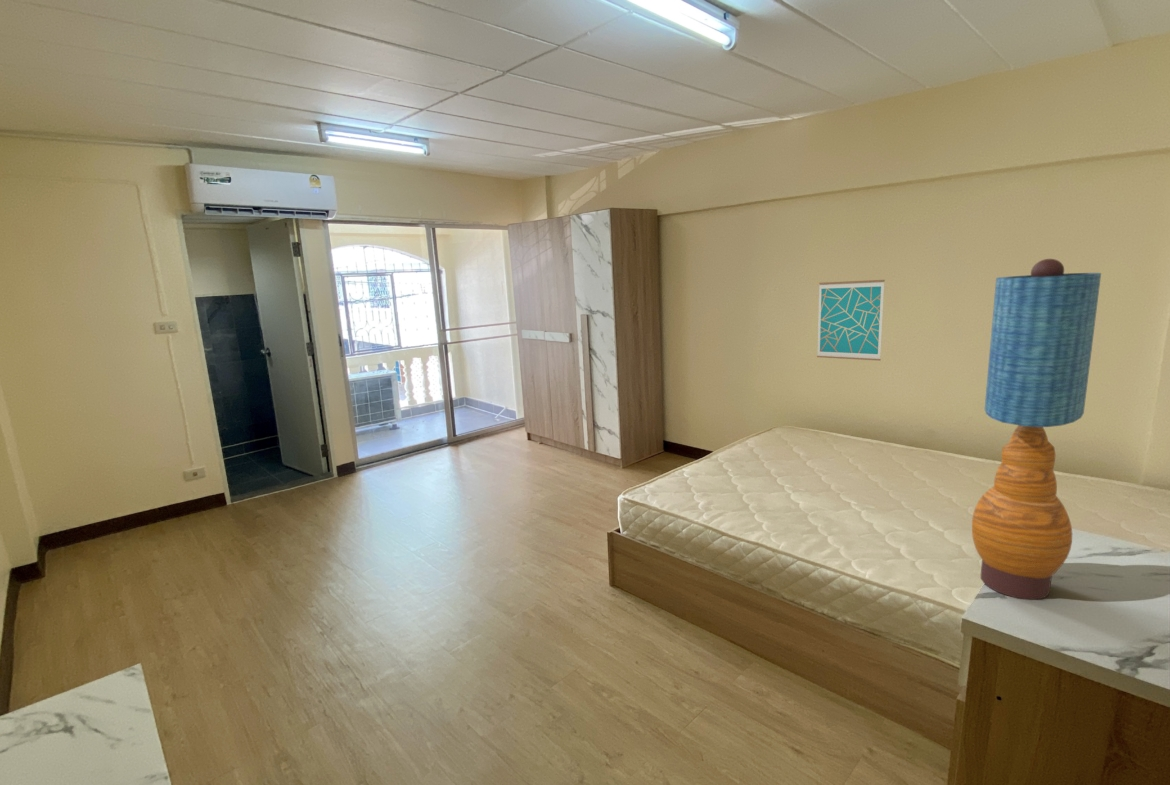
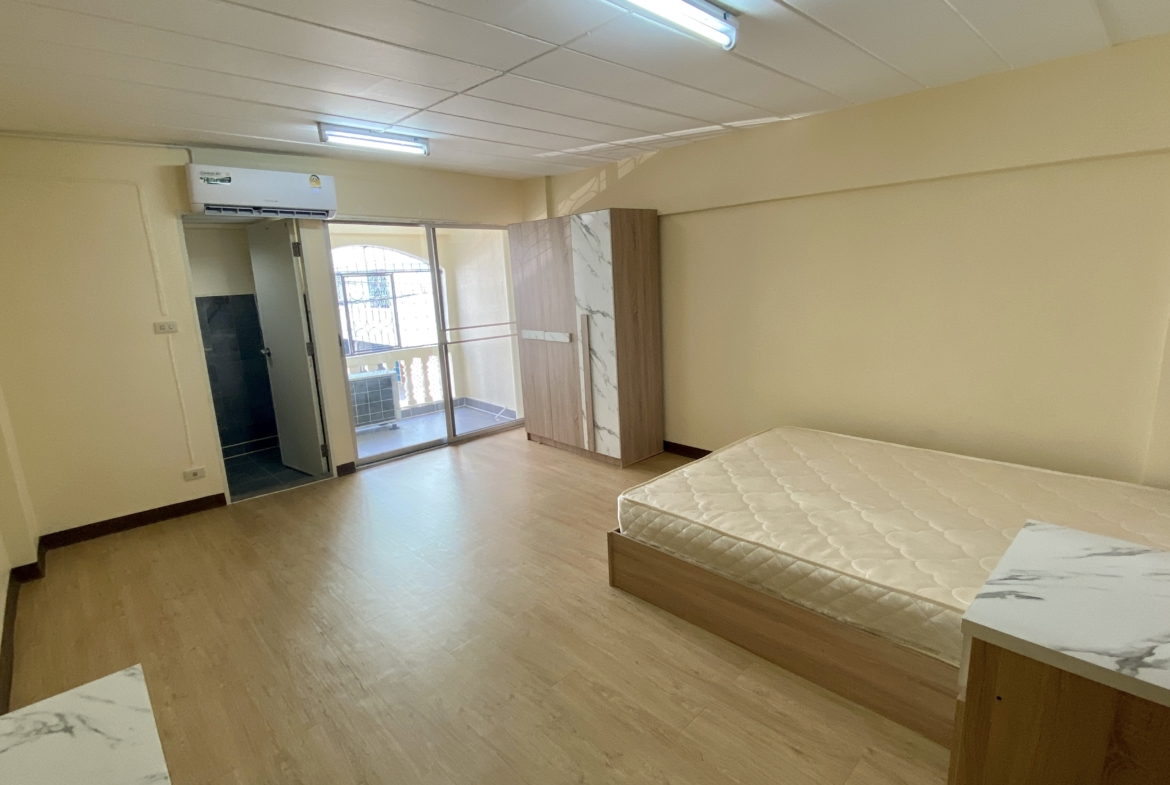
- table lamp [971,258,1102,601]
- wall art [816,279,886,362]
